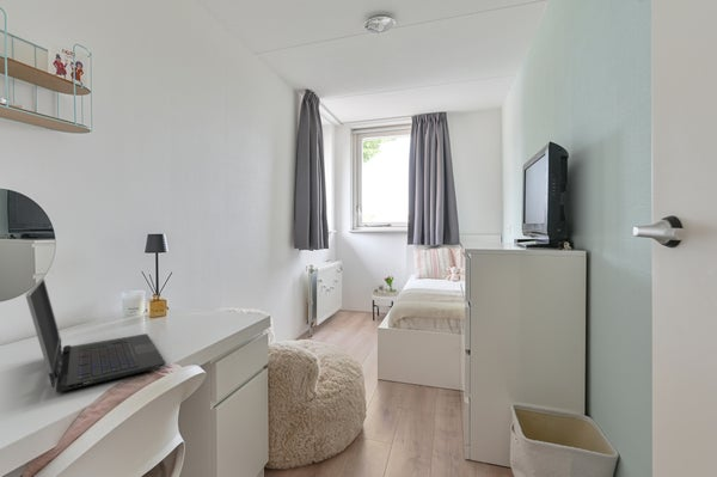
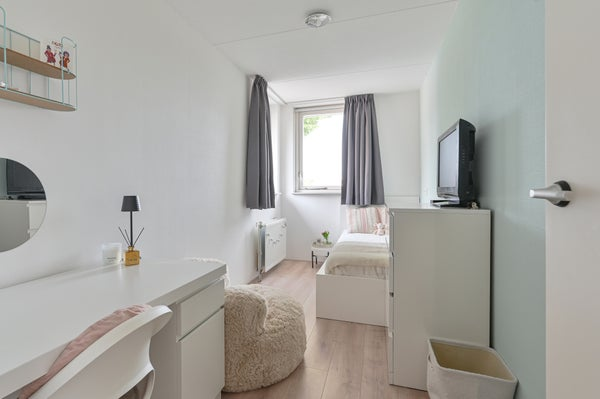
- laptop computer [24,277,167,393]
